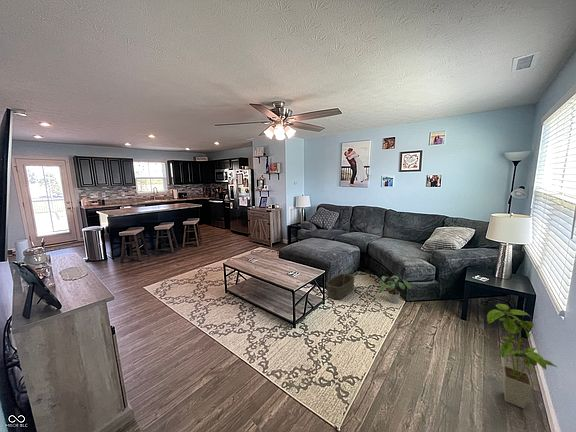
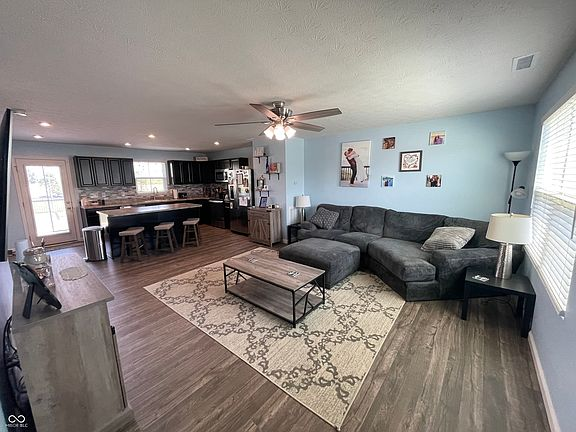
- potted plant [377,275,412,304]
- basket [325,260,356,300]
- house plant [486,303,558,409]
